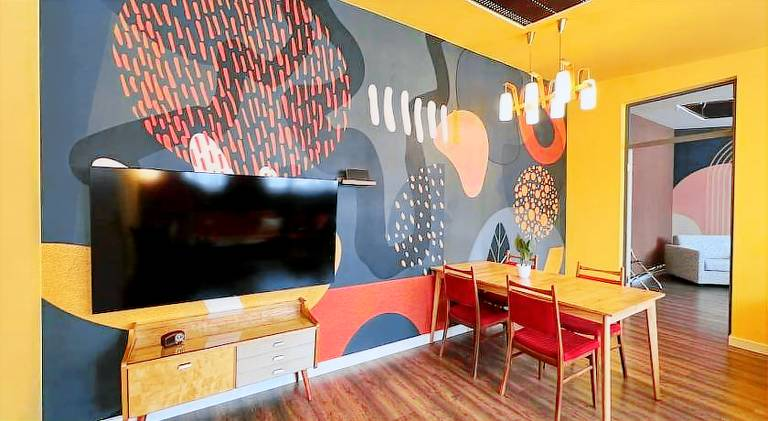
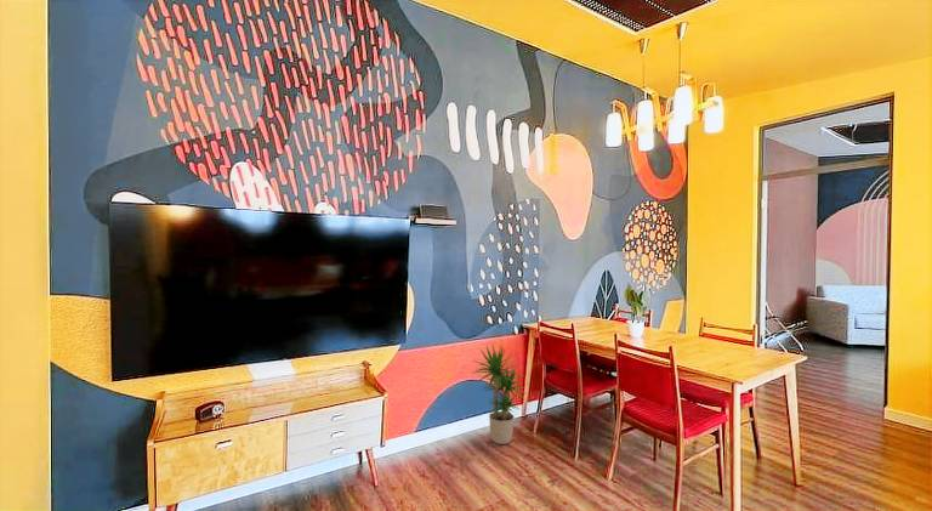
+ potted plant [471,343,528,445]
